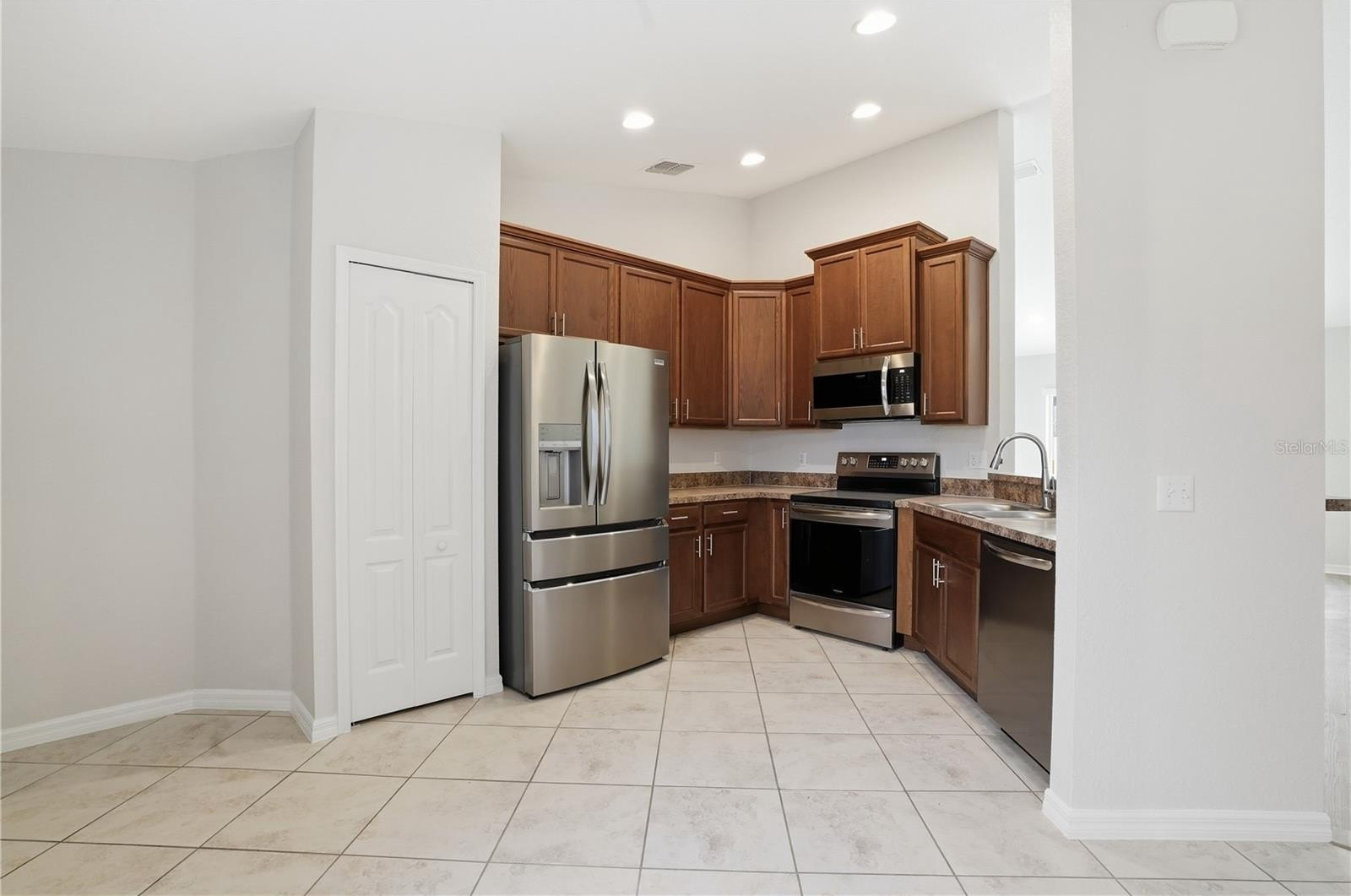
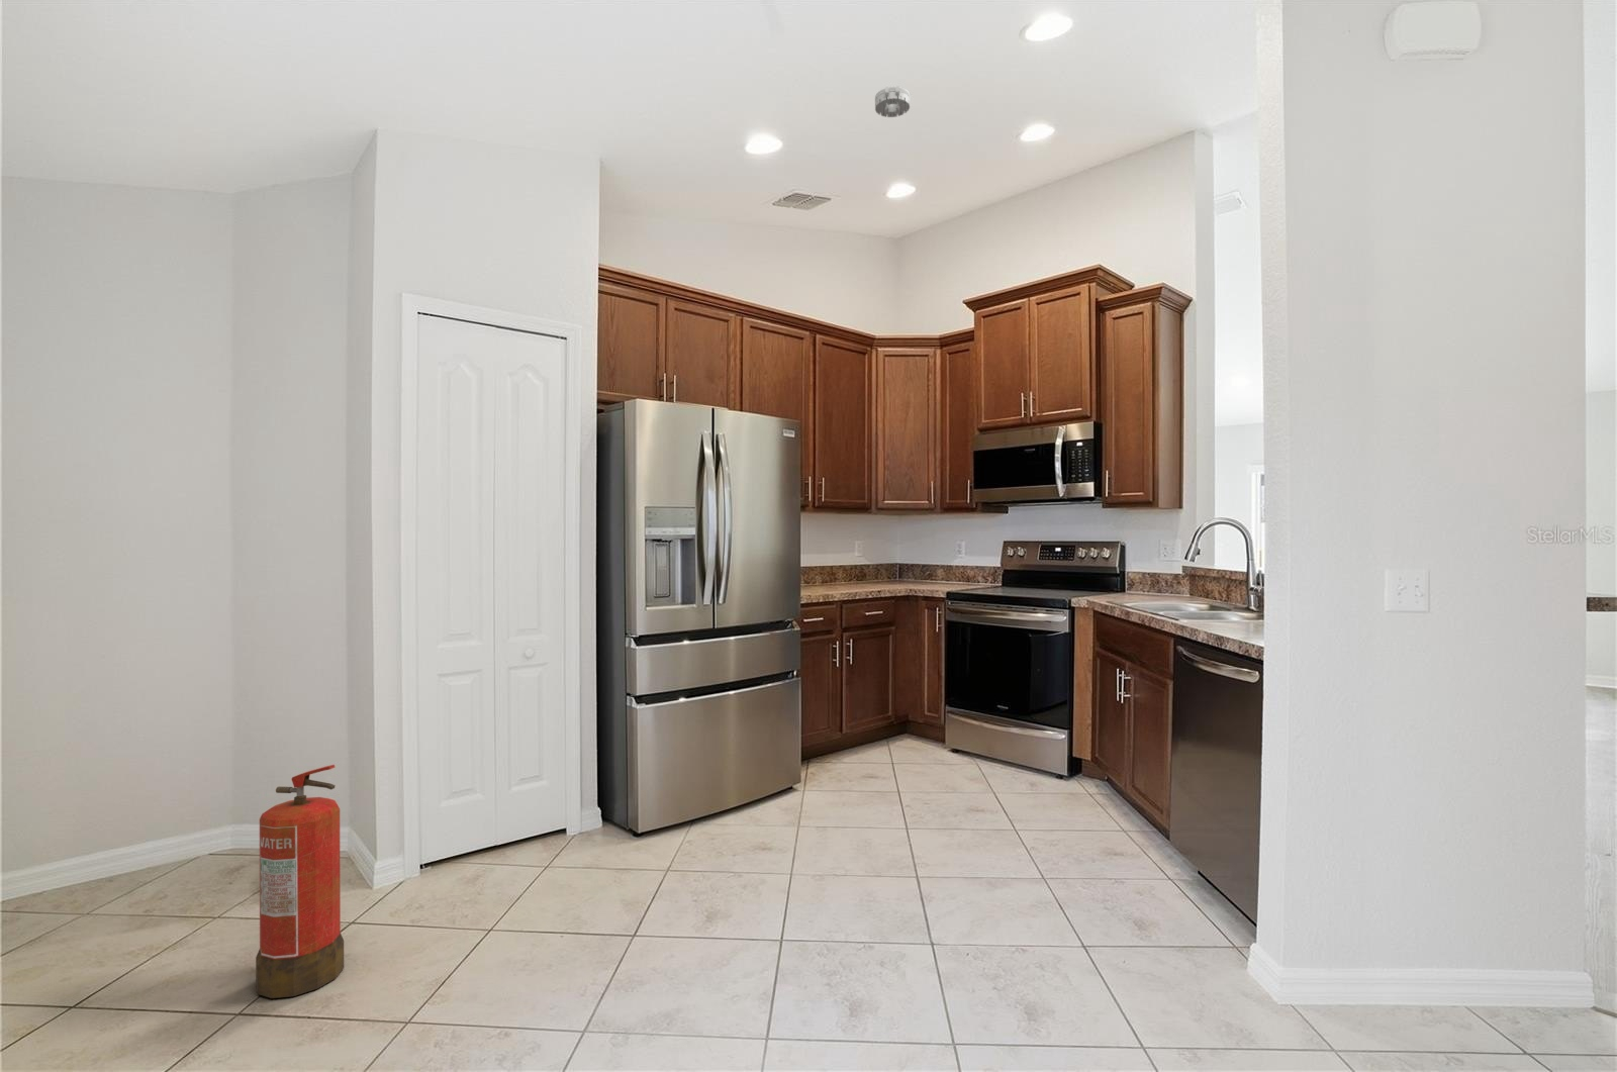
+ smoke detector [874,85,911,118]
+ fire extinguisher [255,763,345,999]
